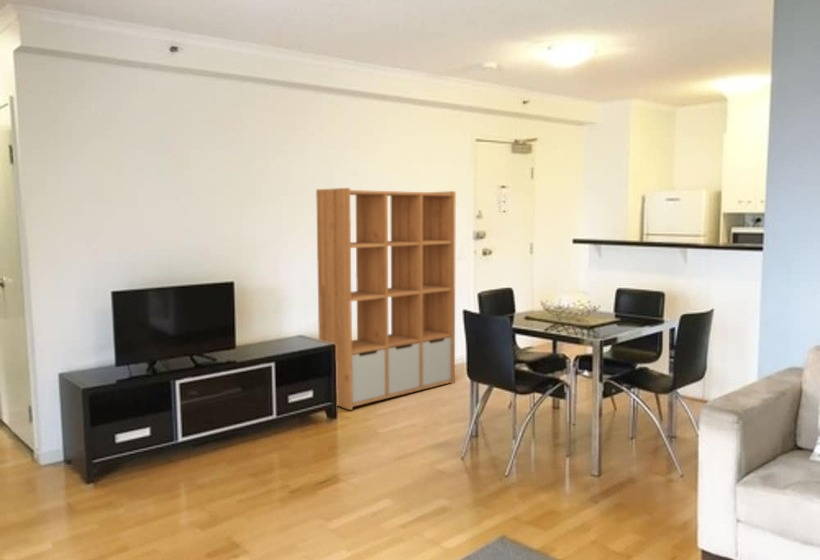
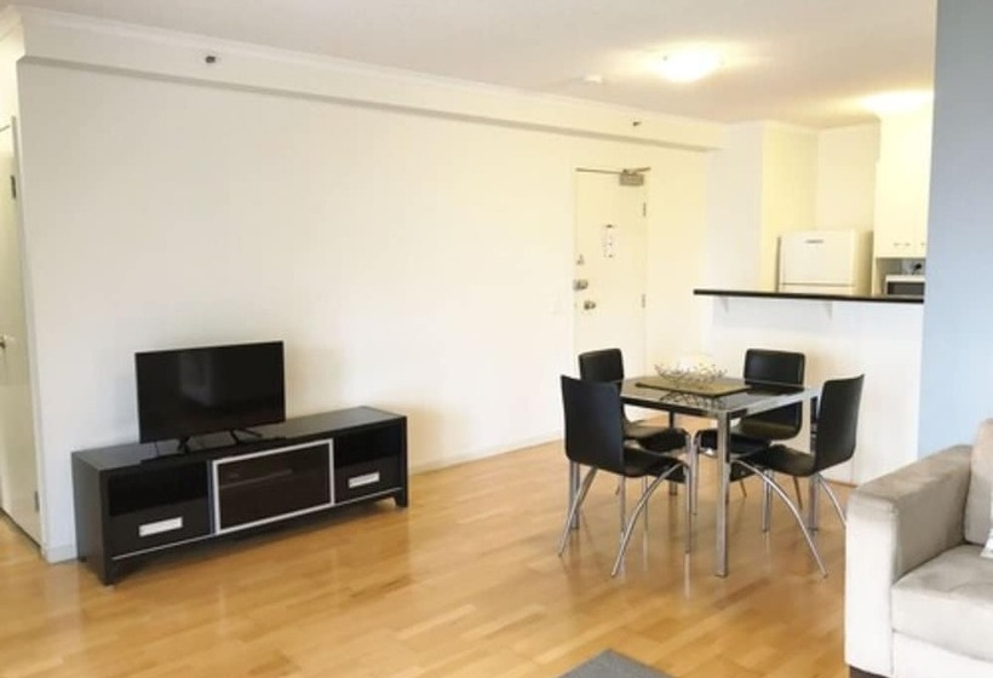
- shelving unit [315,187,457,411]
